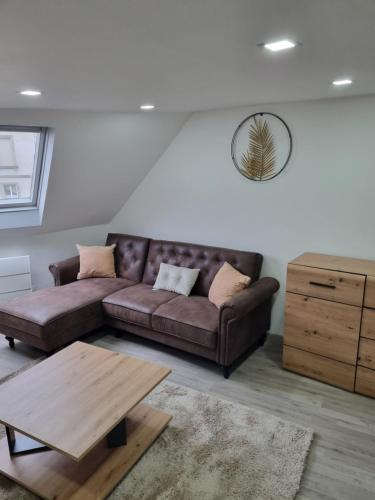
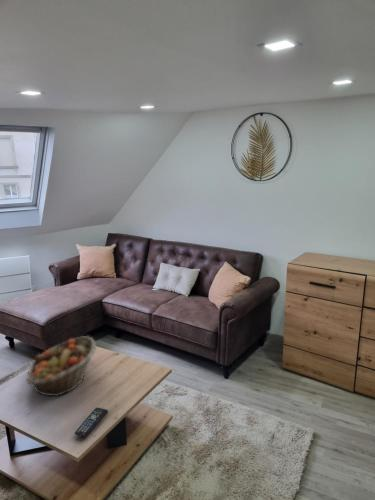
+ remote control [74,407,109,438]
+ fruit basket [25,335,97,397]
